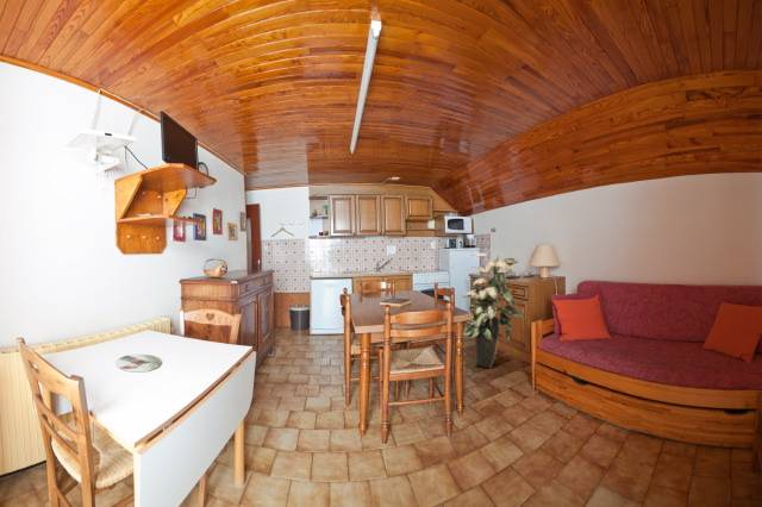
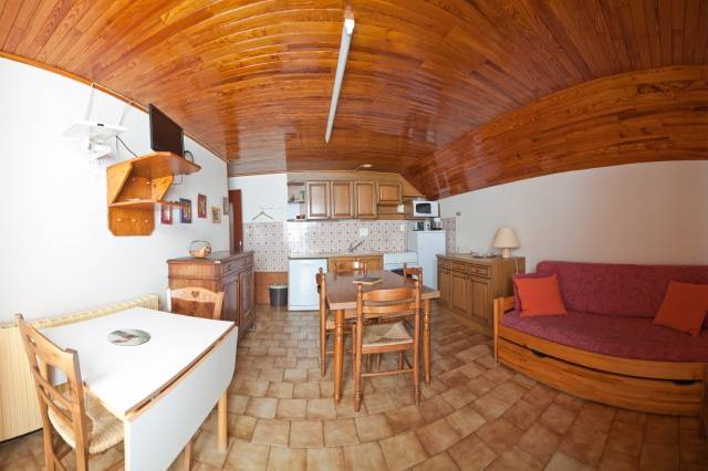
- indoor plant [461,252,525,369]
